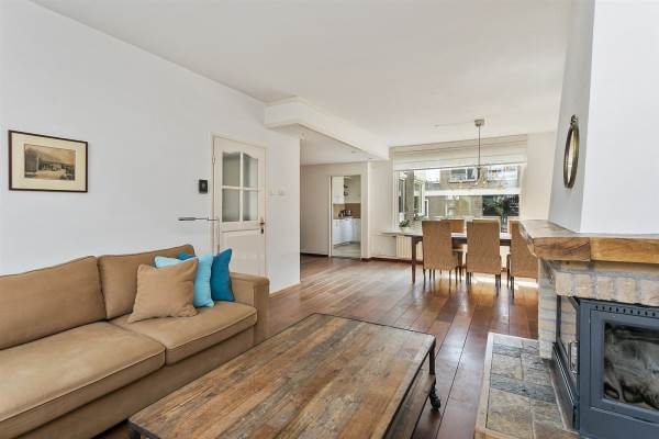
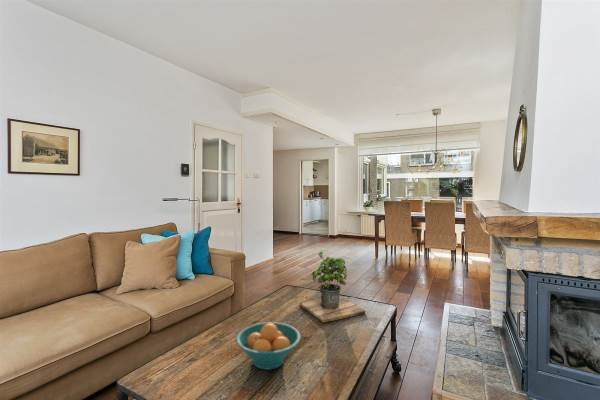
+ potted plant [299,251,367,324]
+ fruit bowl [235,321,302,371]
